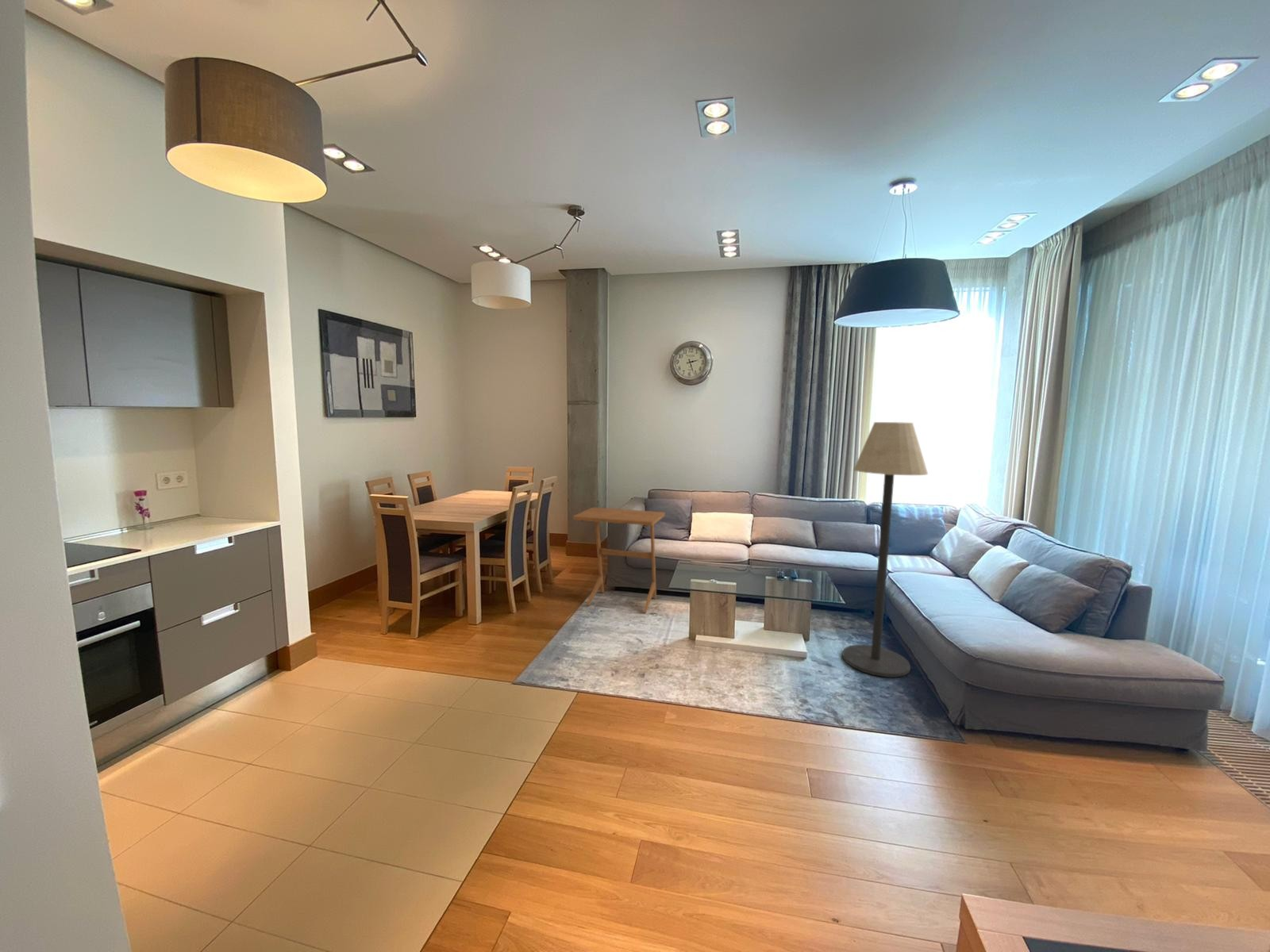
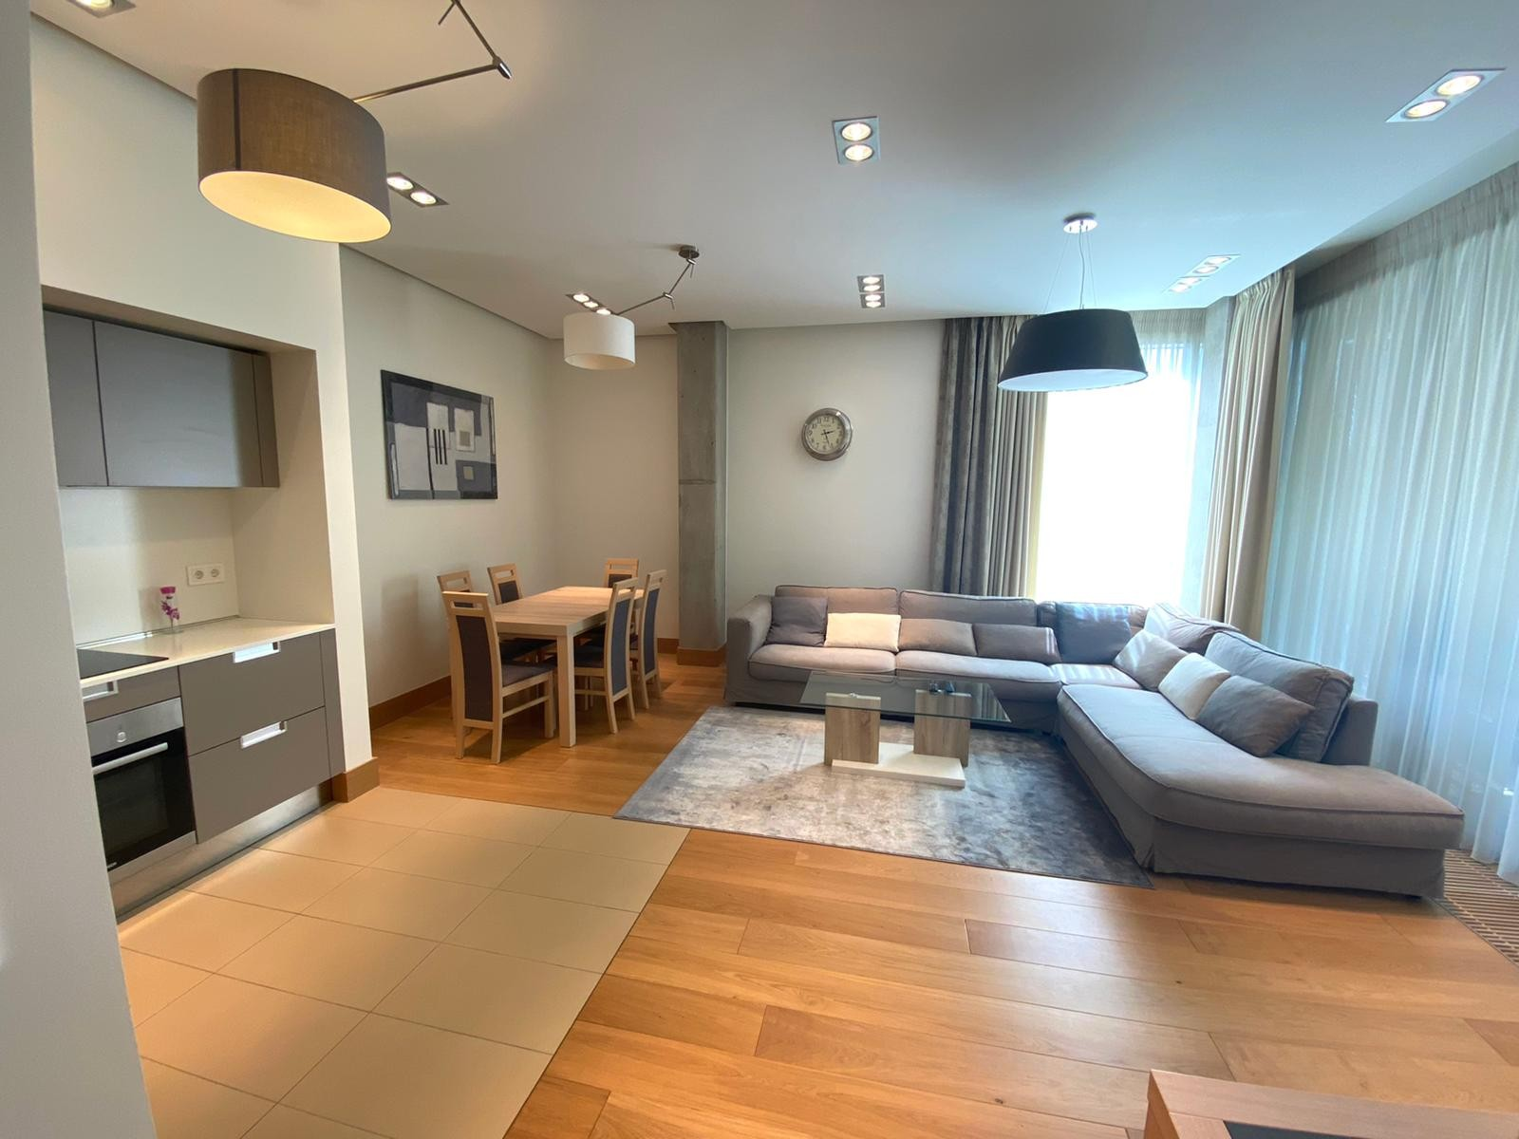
- side table [572,507,666,614]
- floor lamp [841,421,929,678]
